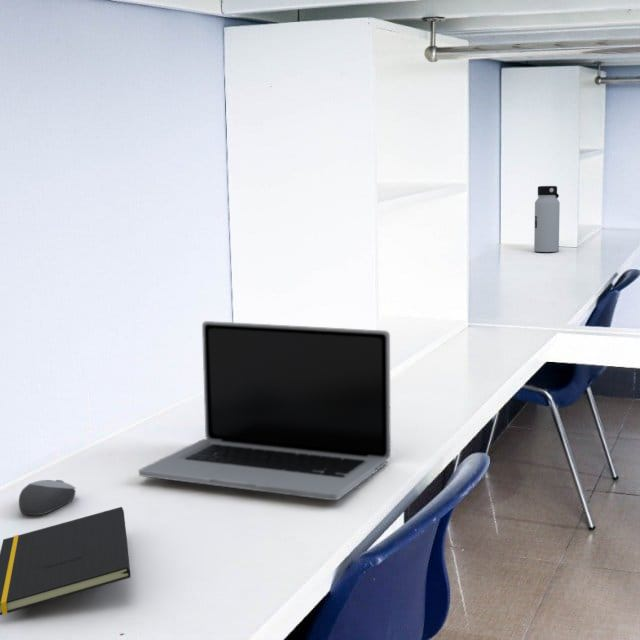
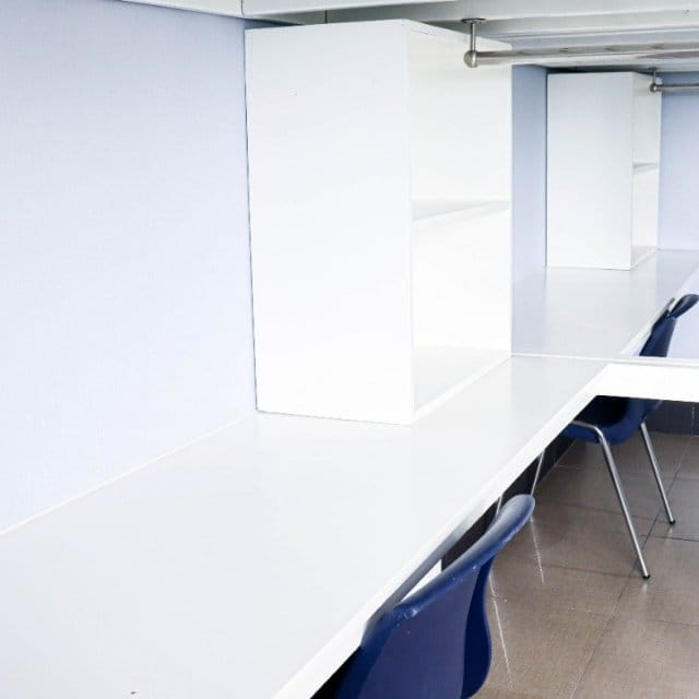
- water bottle [533,185,561,253]
- laptop [138,320,392,501]
- computer mouse [18,479,77,516]
- notepad [0,506,132,616]
